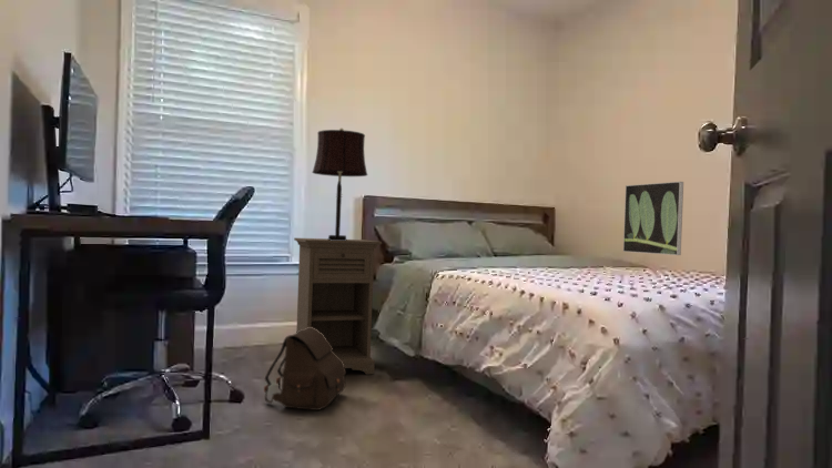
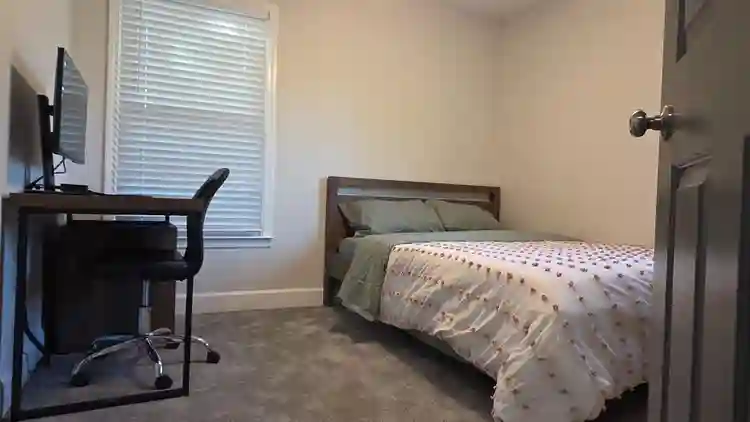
- satchel [263,327,347,411]
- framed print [622,181,684,256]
- nightstand [293,237,383,375]
- table lamp [311,128,368,241]
